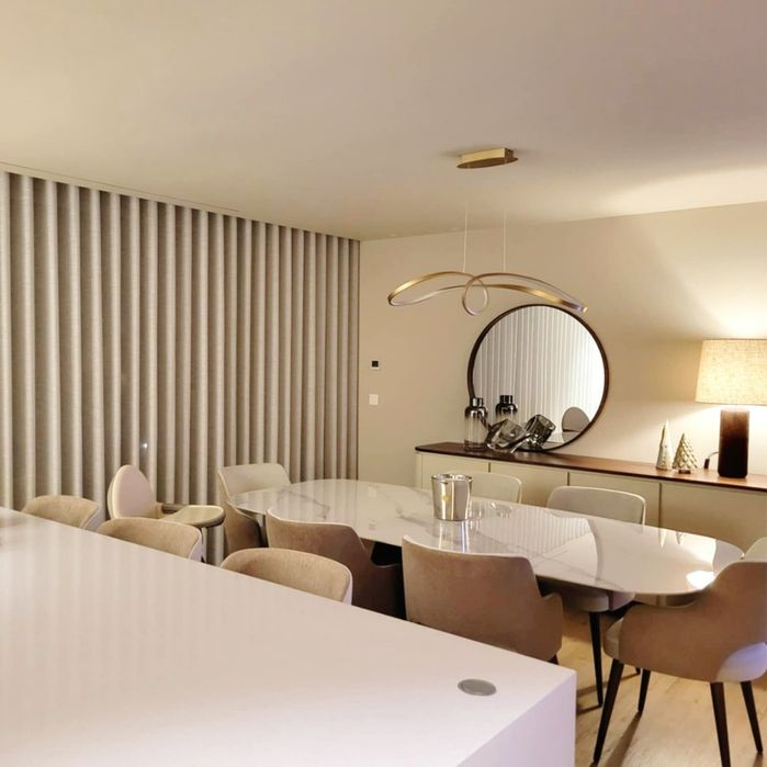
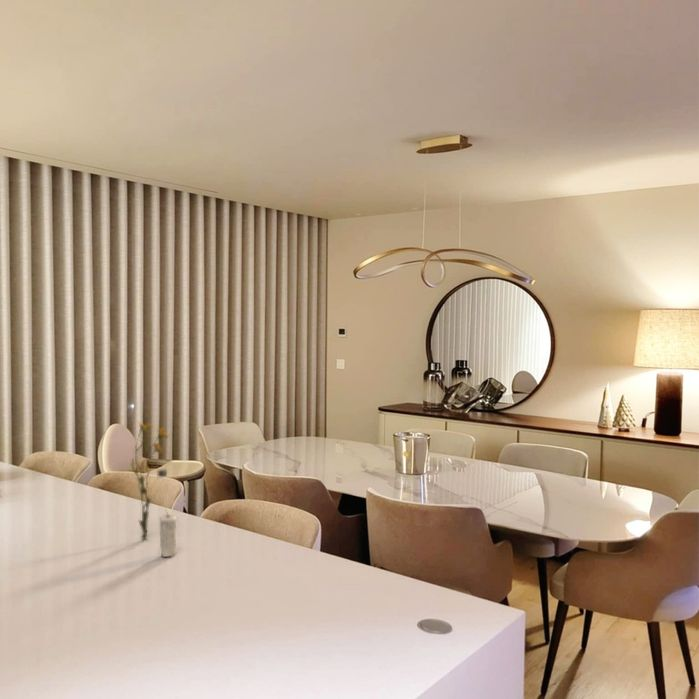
+ candle [158,510,177,558]
+ flower [131,422,170,541]
